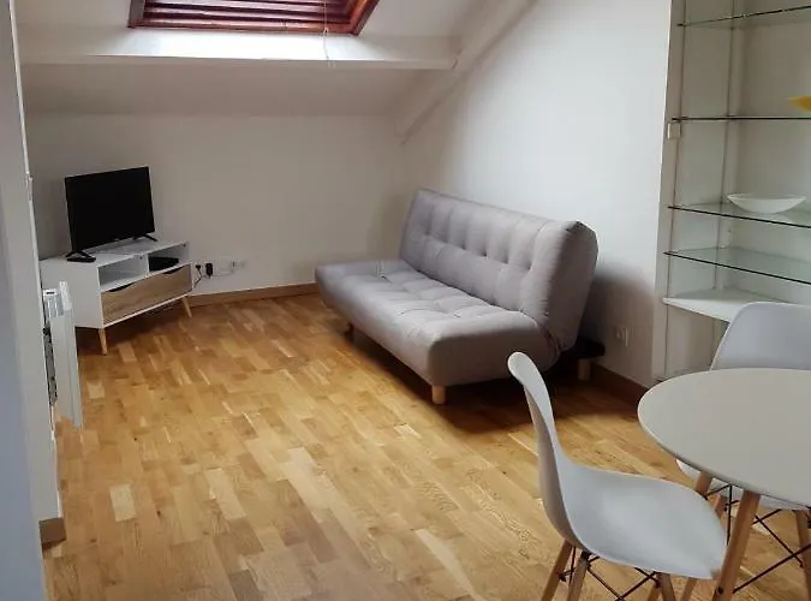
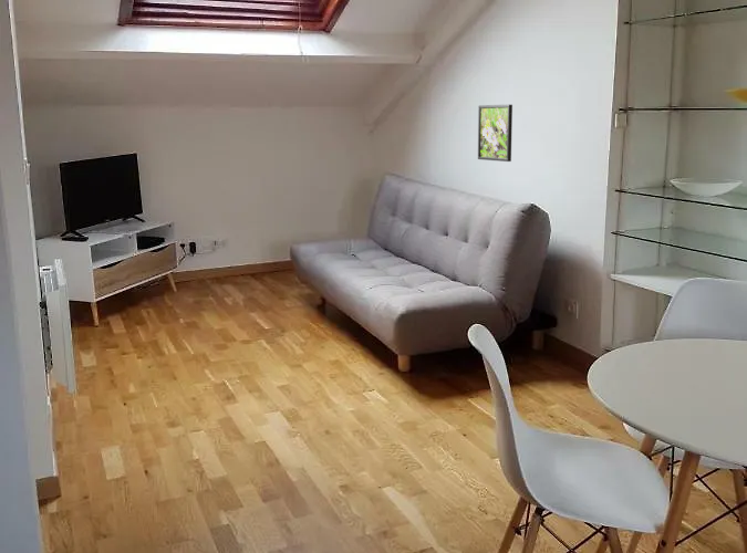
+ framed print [477,104,513,163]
